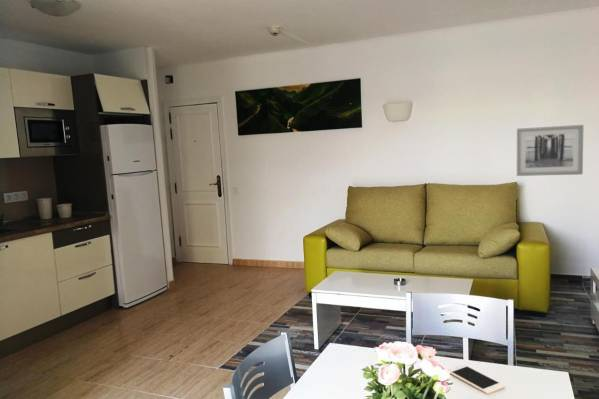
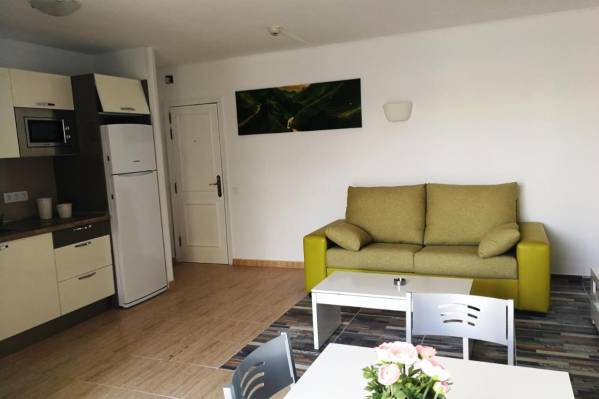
- wall art [516,124,584,177]
- cell phone [447,364,506,395]
